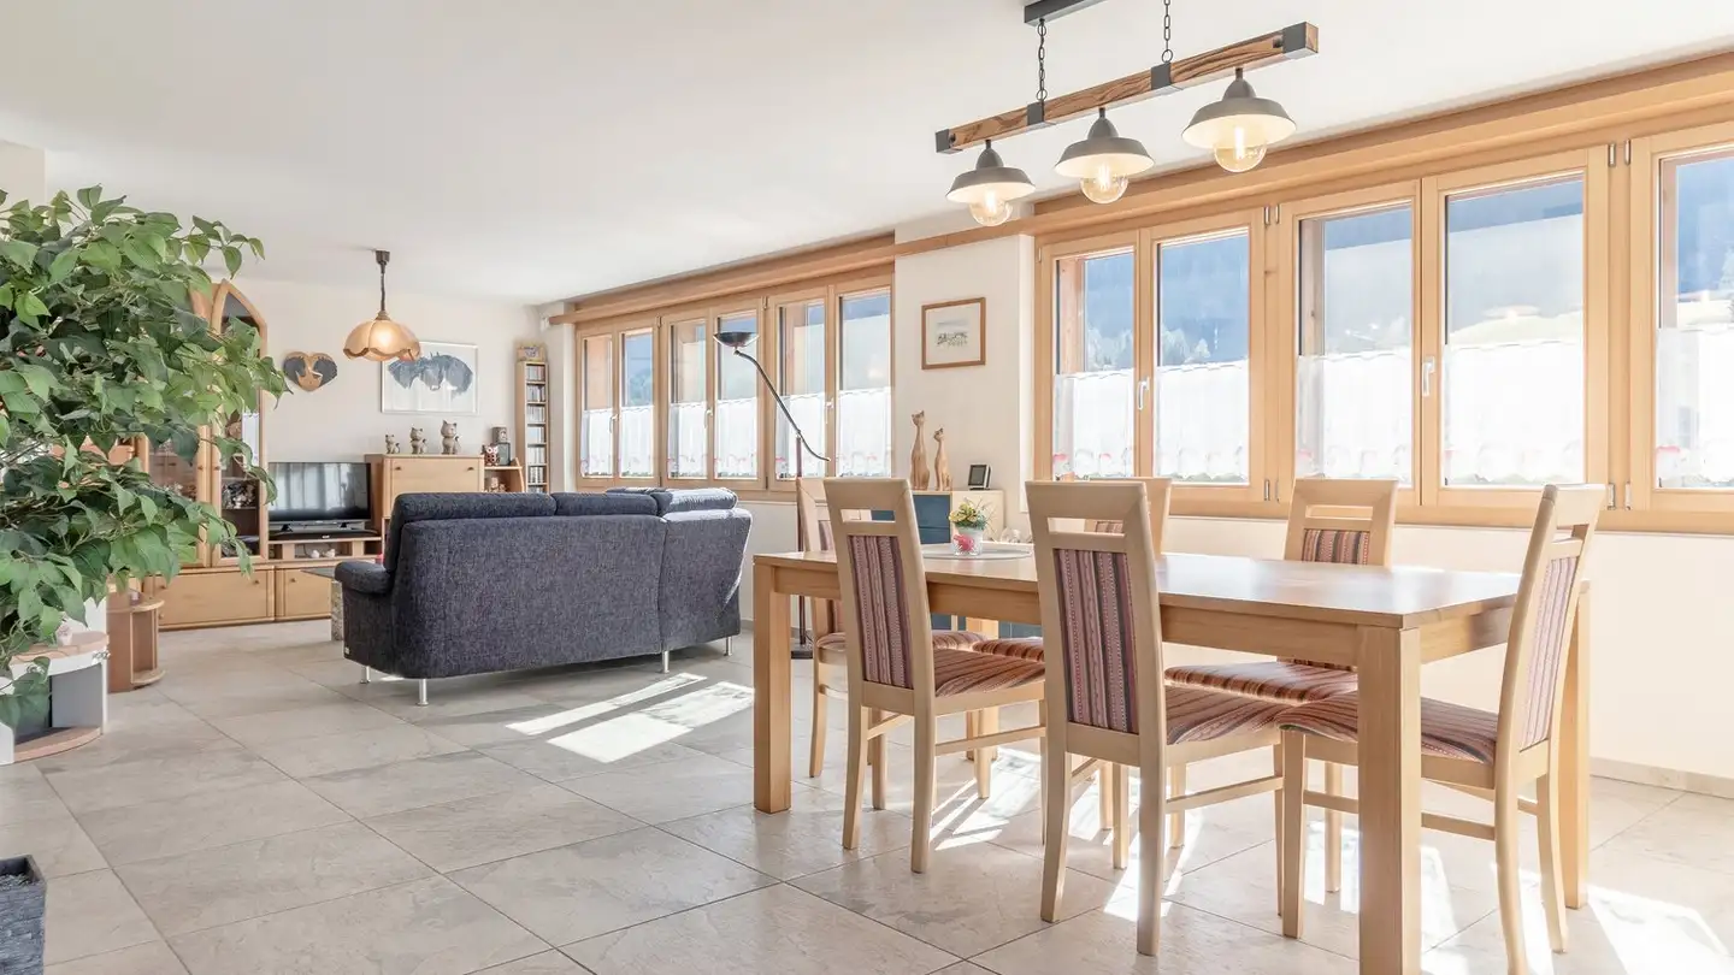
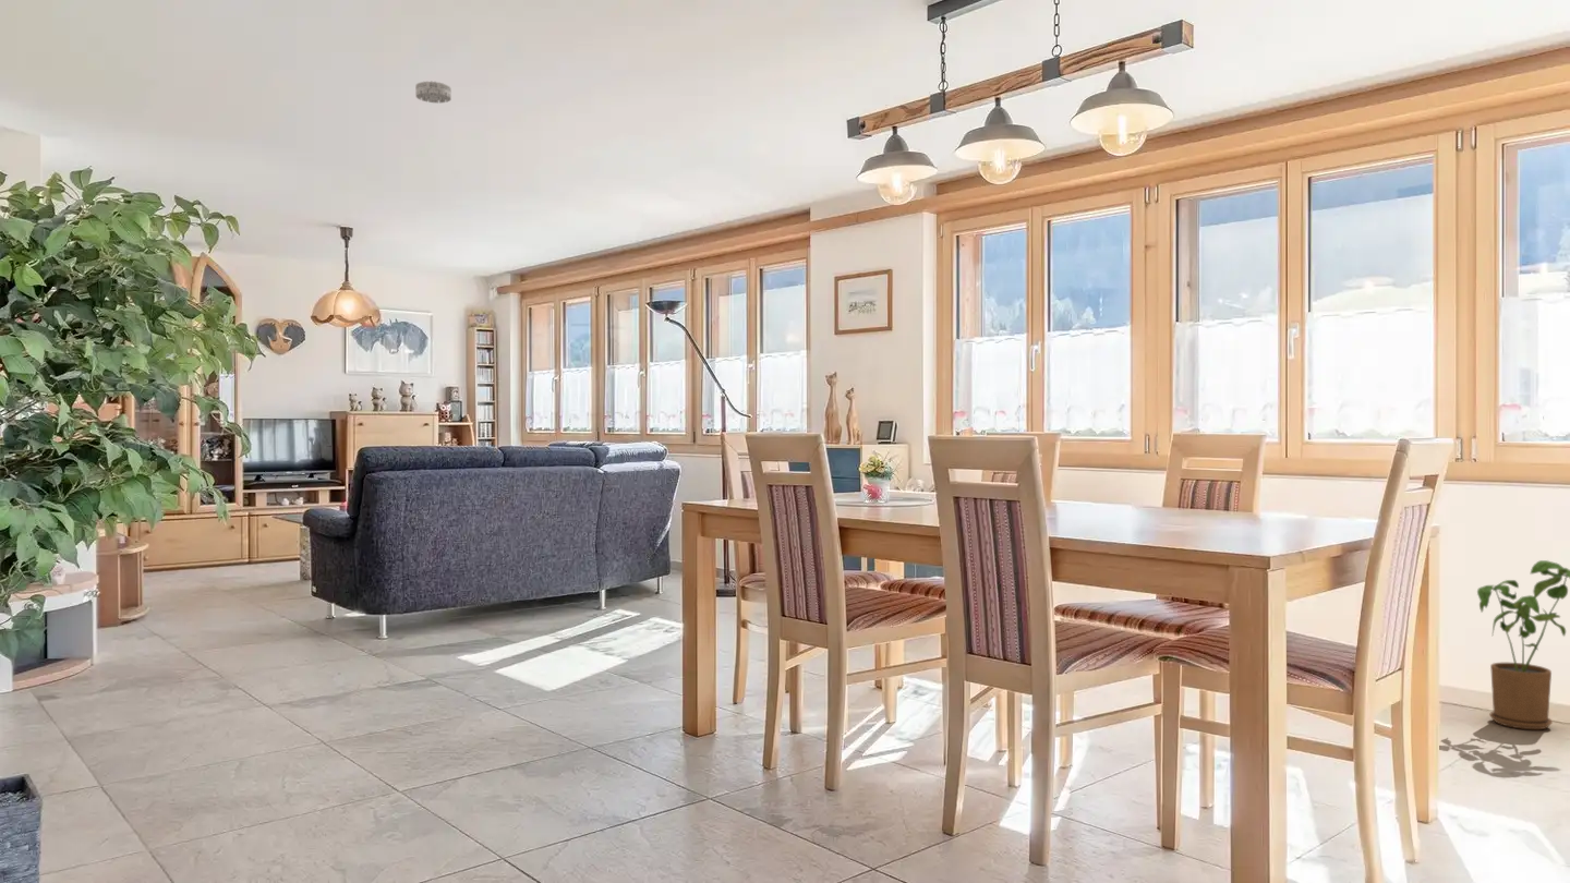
+ house plant [1476,559,1570,730]
+ smoke detector [414,80,452,104]
